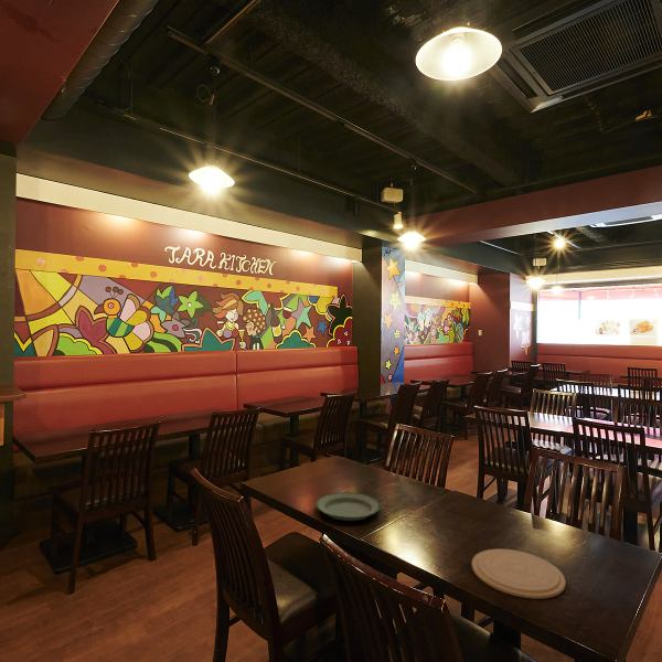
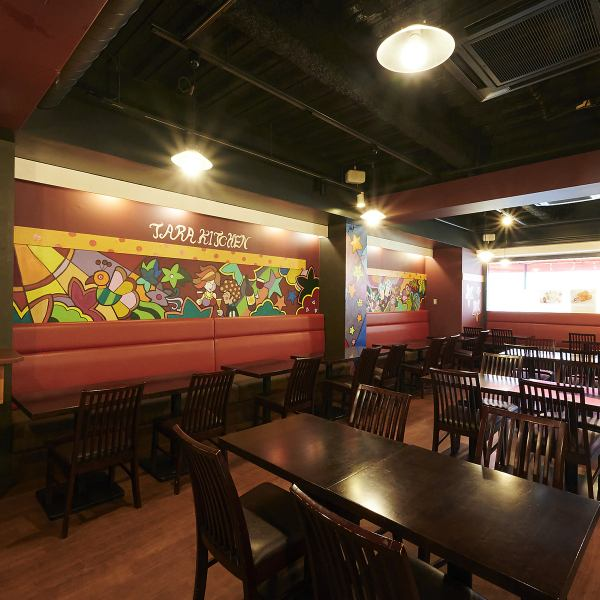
- plate [471,548,567,600]
- plate [314,491,382,522]
